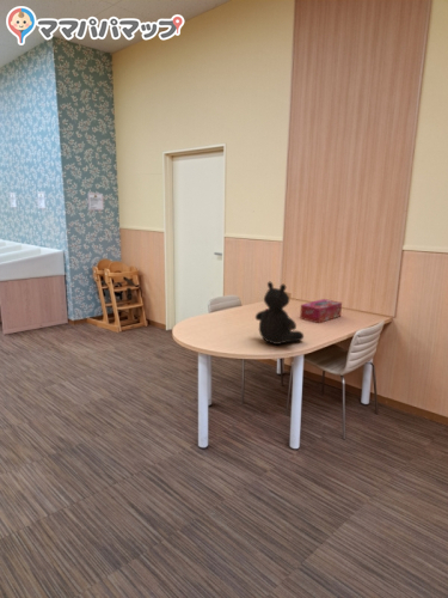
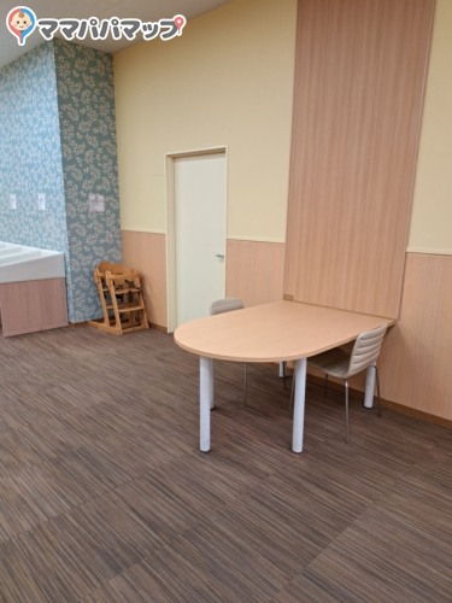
- teddy bear [254,281,305,346]
- tissue box [299,298,343,324]
